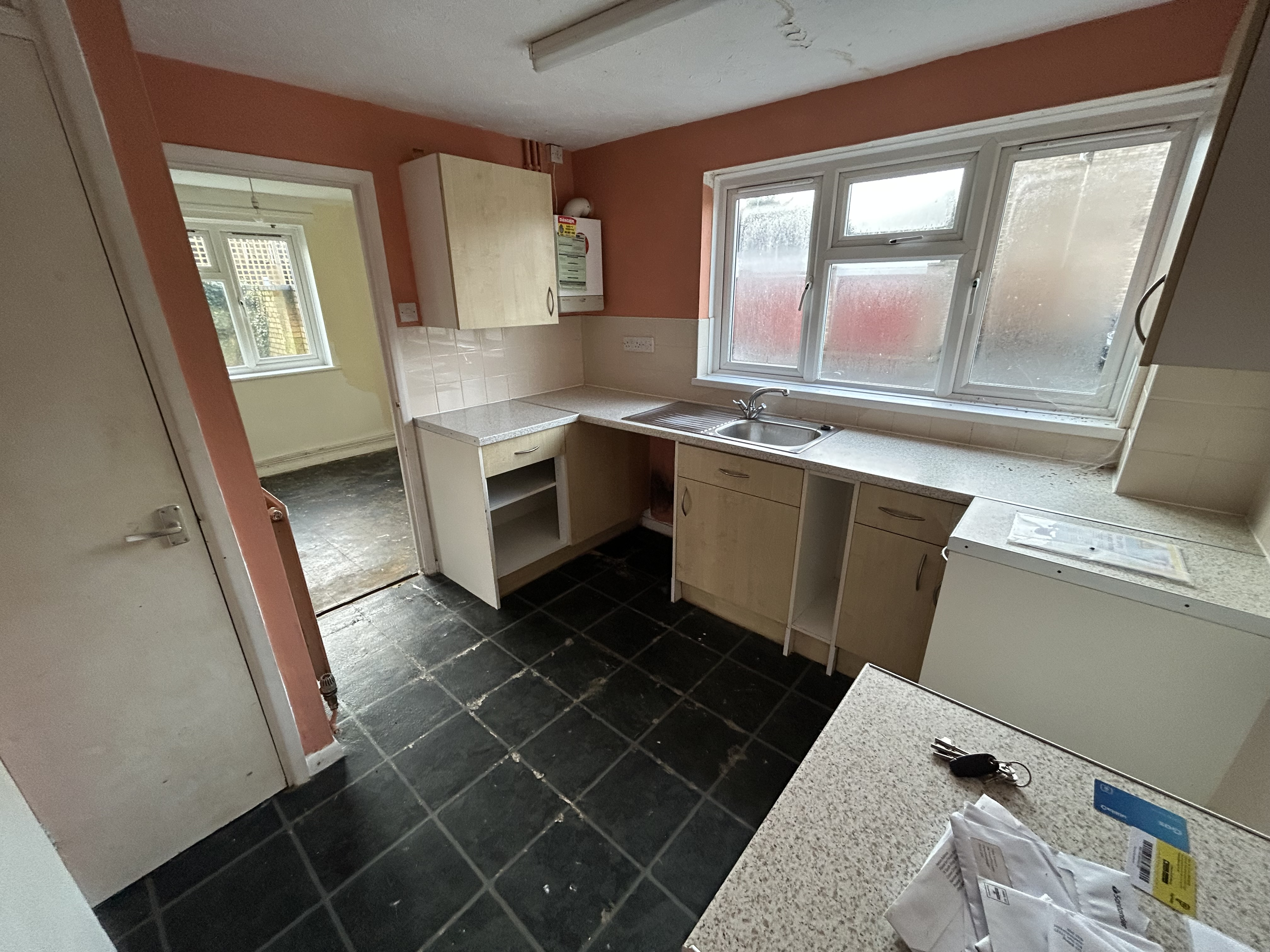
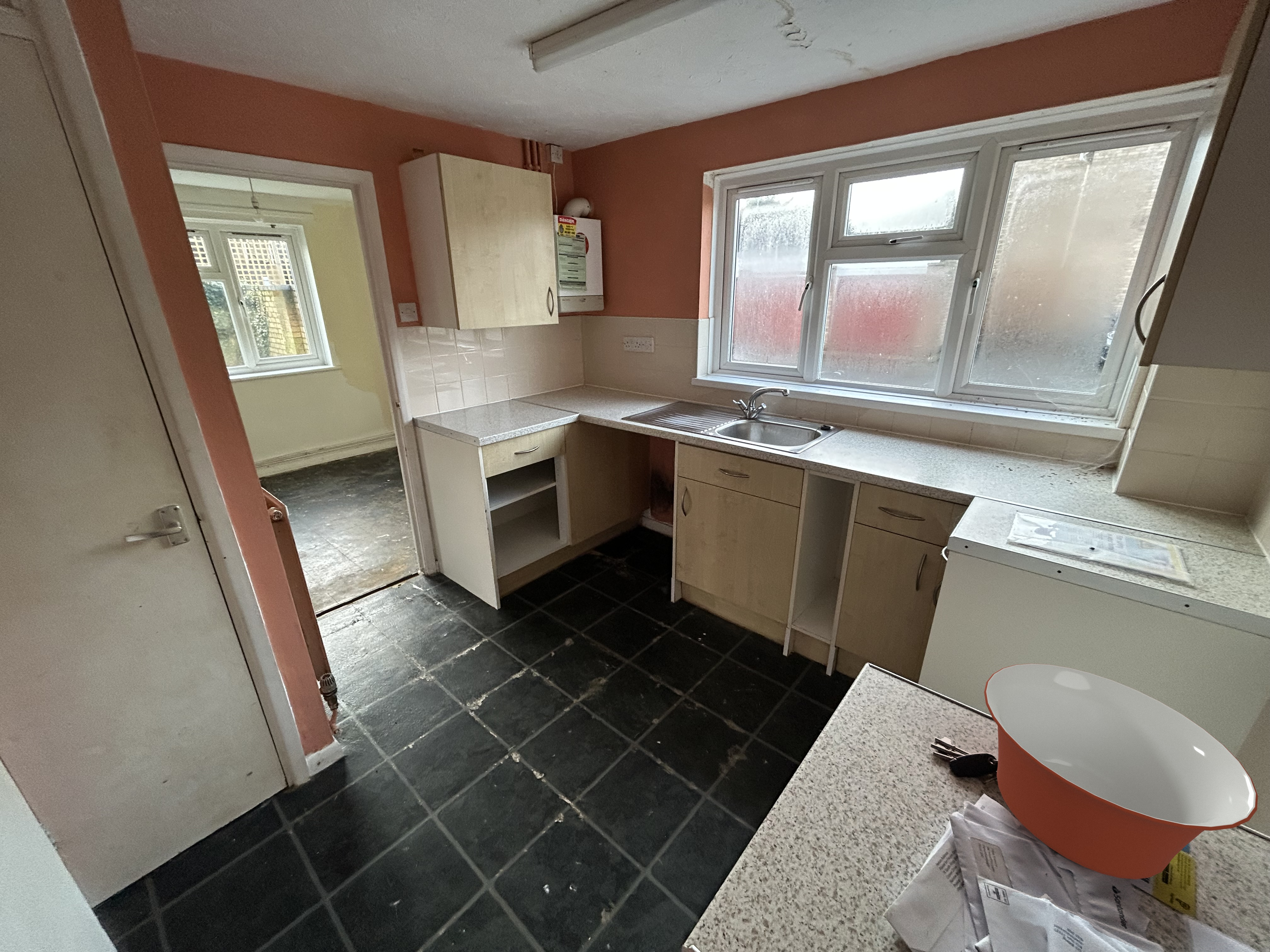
+ mixing bowl [984,663,1258,880]
